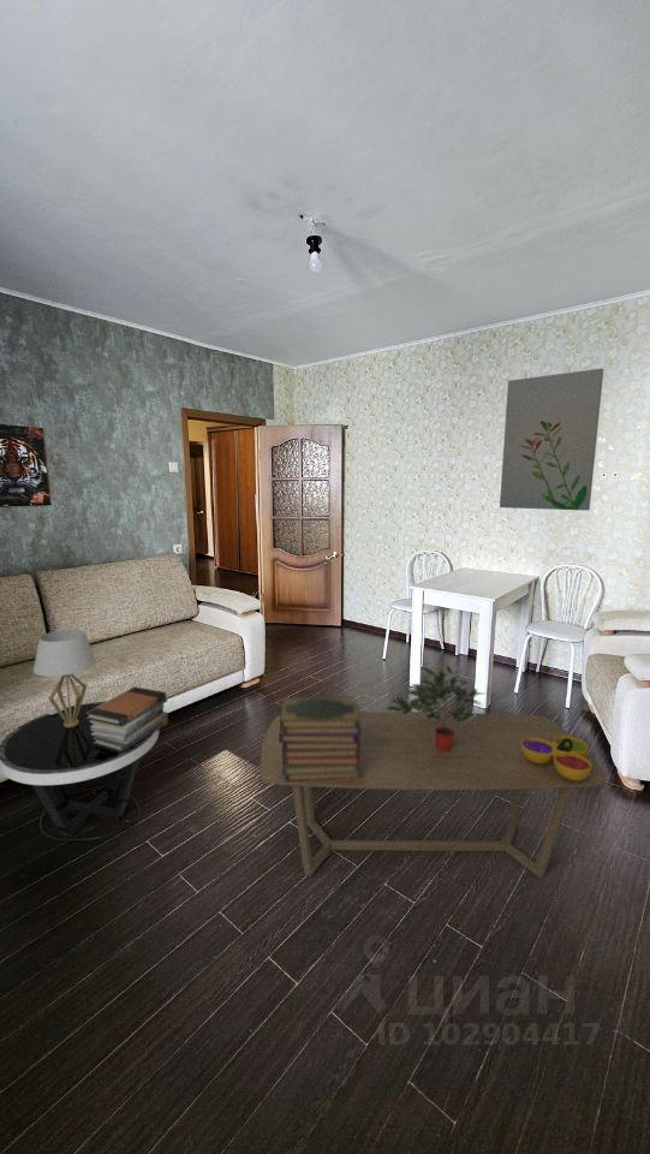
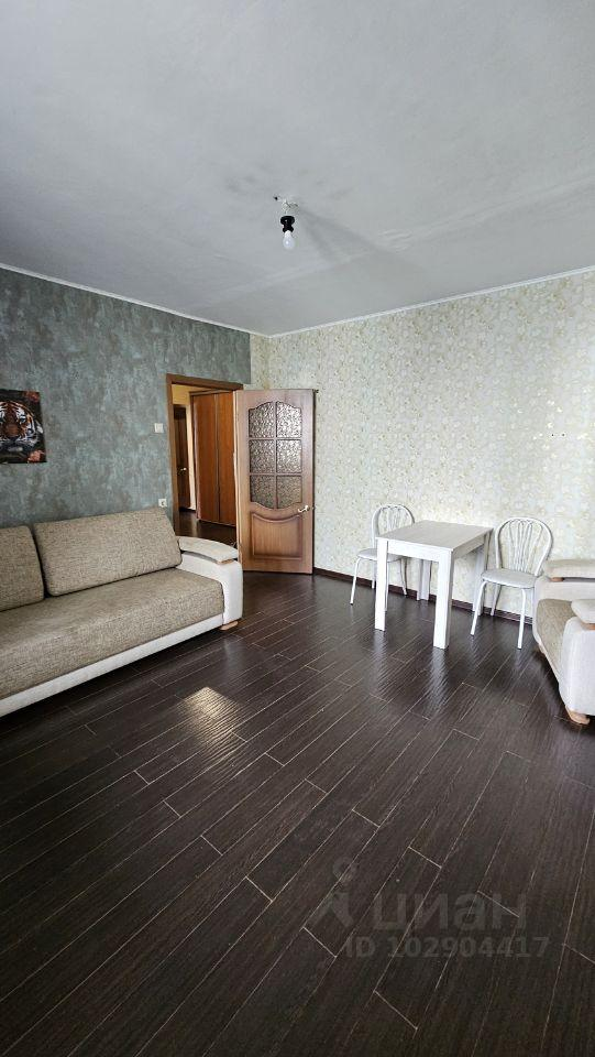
- book stack [87,685,169,751]
- book stack [279,697,363,781]
- table lamp [32,629,97,727]
- wall art [499,368,604,512]
- decorative bowl [521,736,591,781]
- coffee table [260,710,608,880]
- side table [0,701,160,841]
- potted plant [384,665,484,753]
